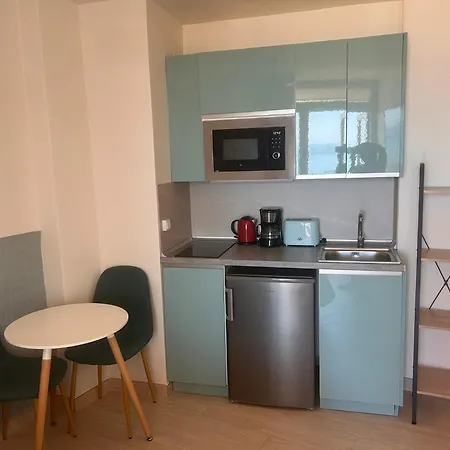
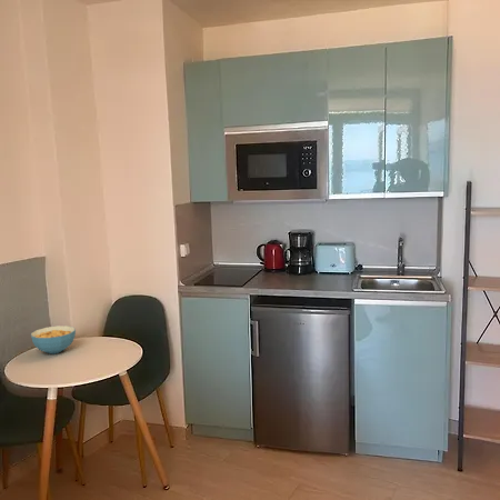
+ cereal bowl [30,324,77,354]
